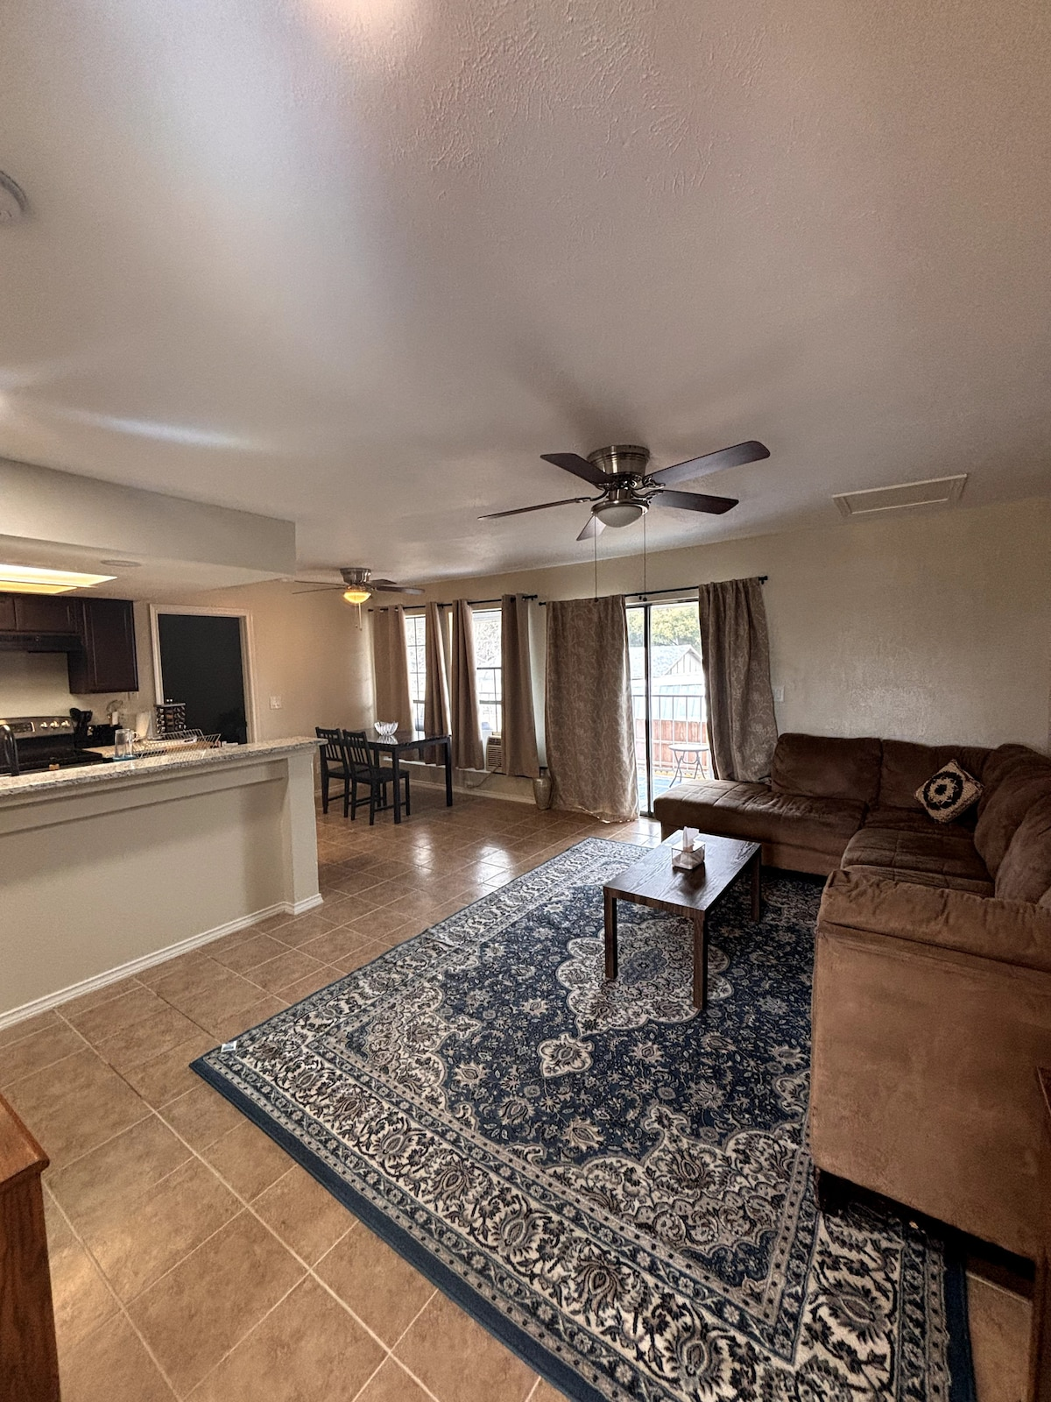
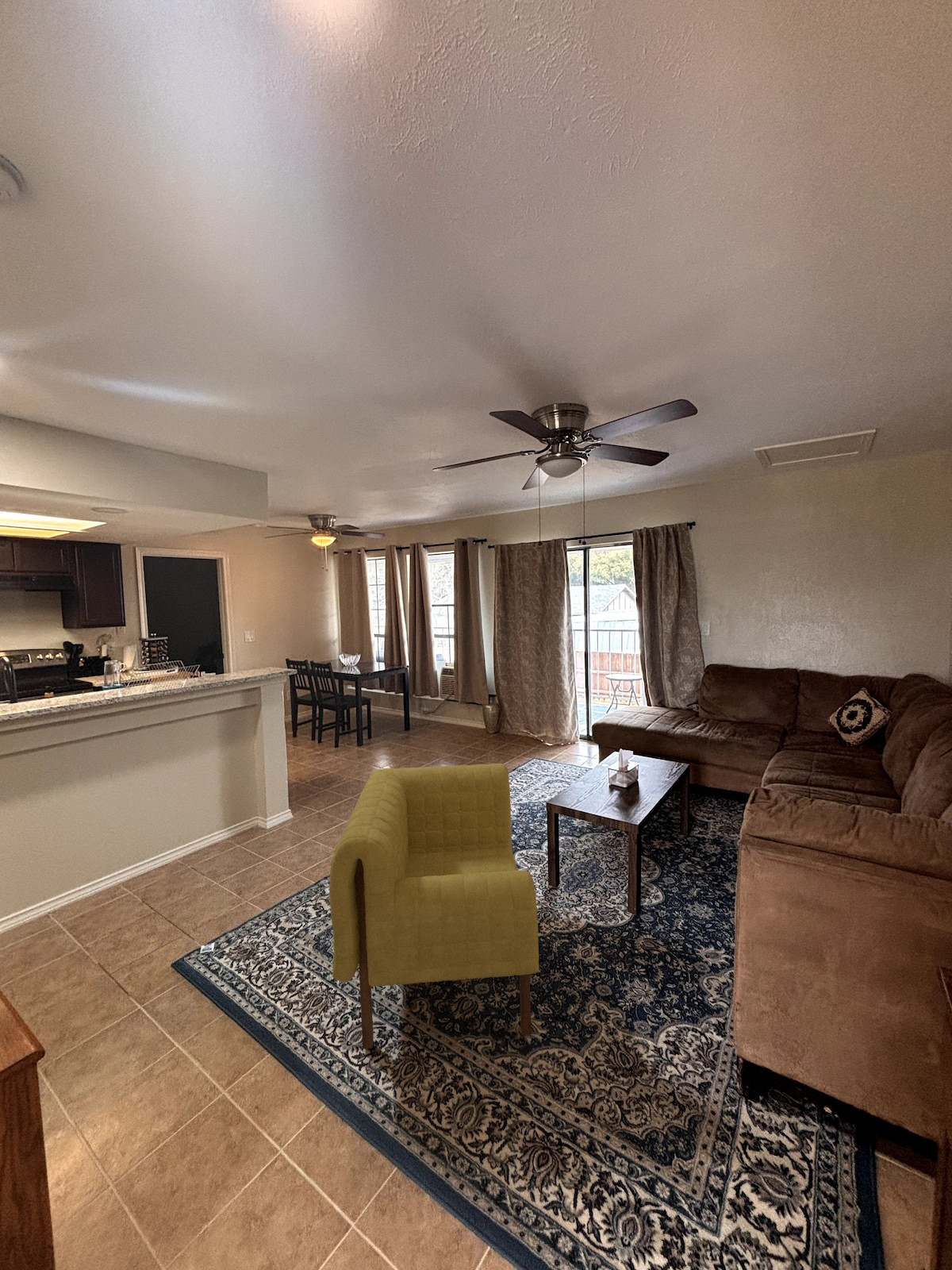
+ armchair [328,763,539,1049]
